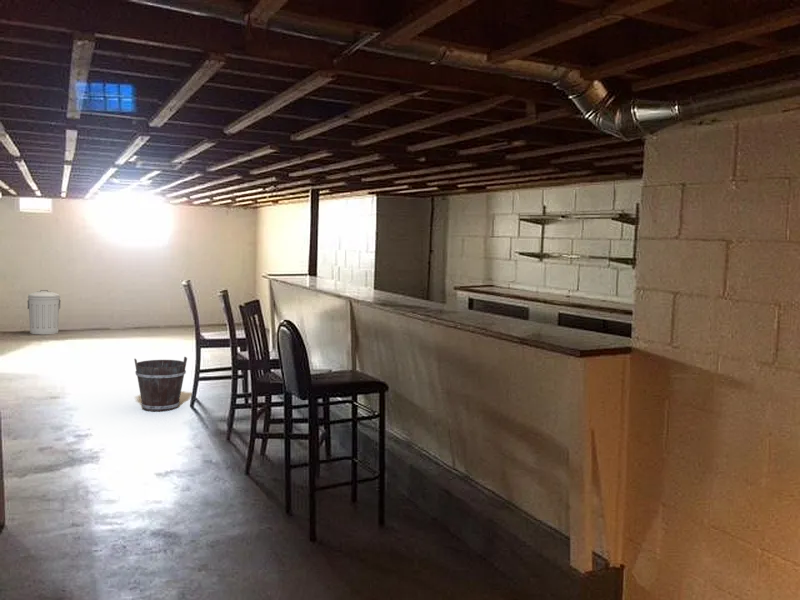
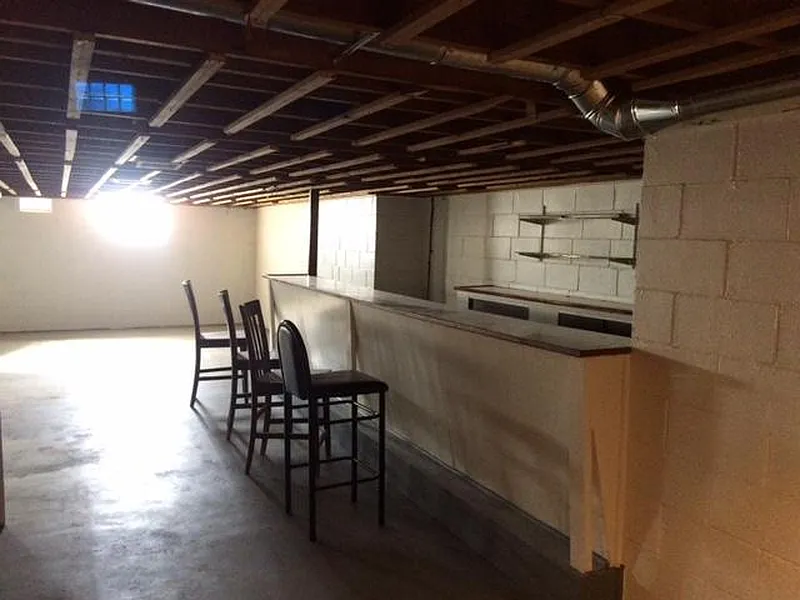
- bucket [133,356,188,412]
- trash can [26,289,61,335]
